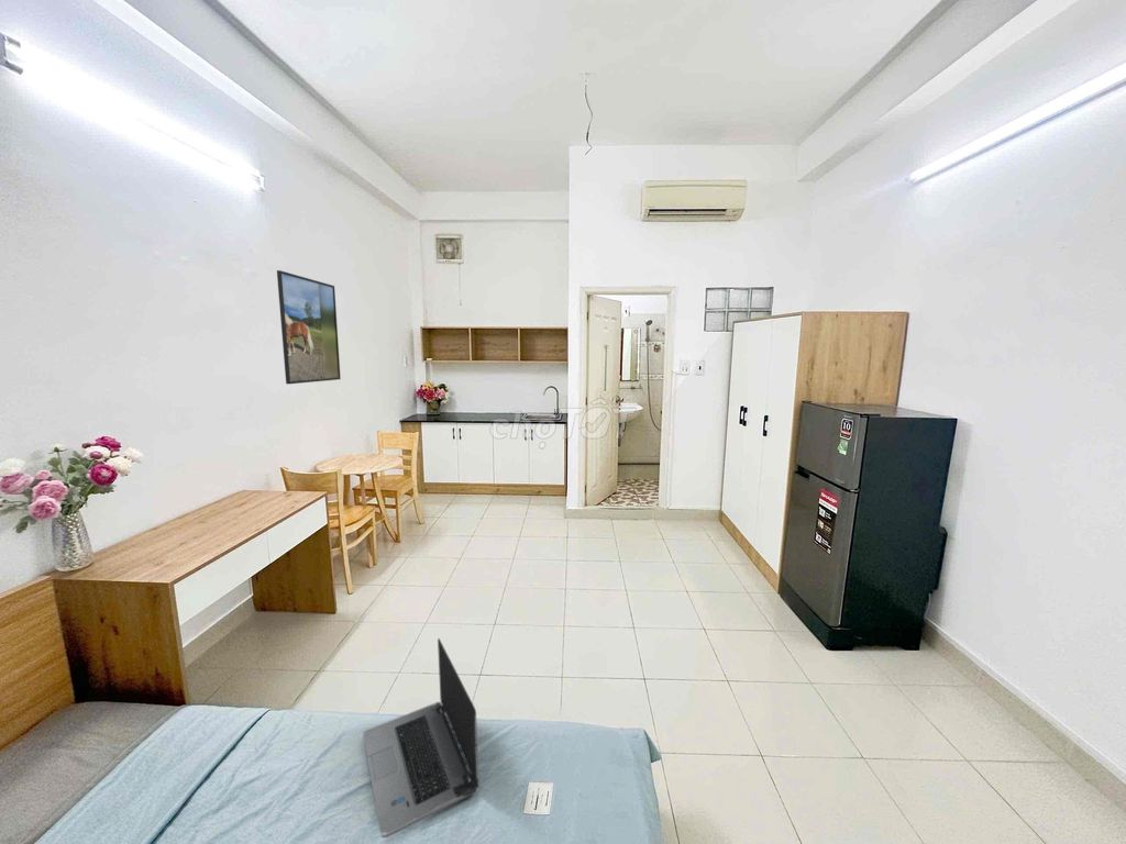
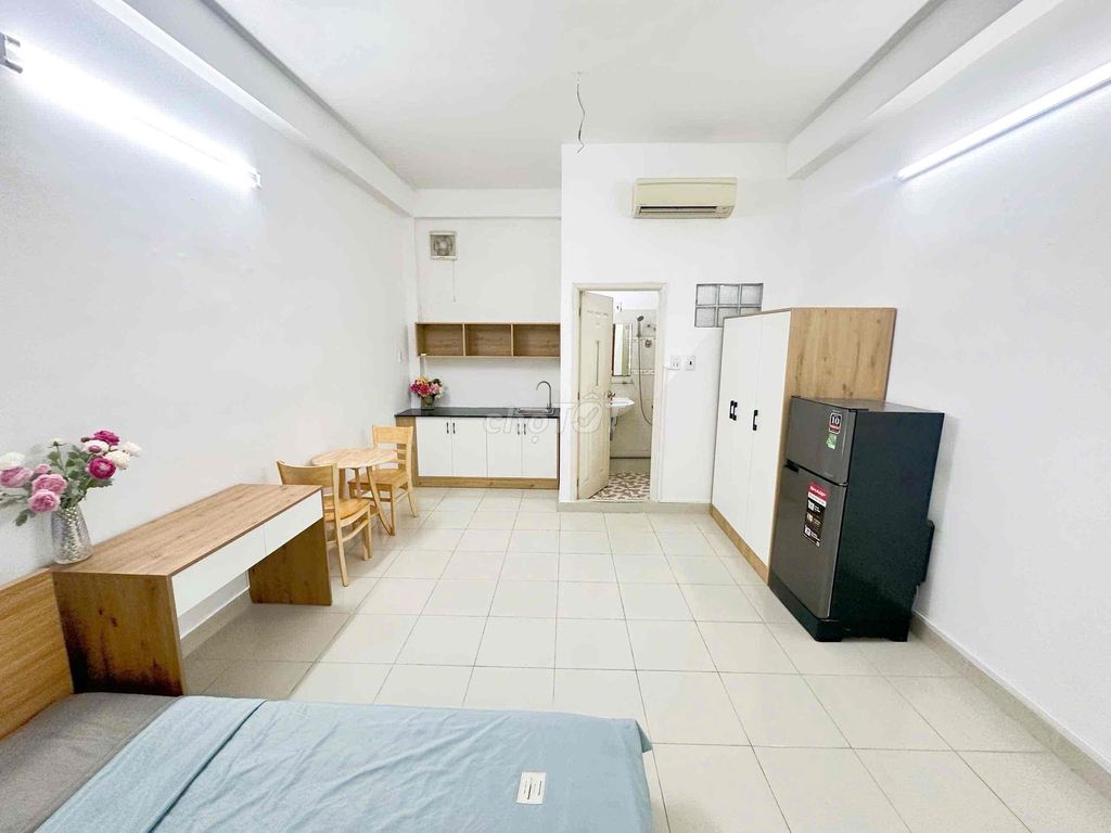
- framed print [276,269,342,385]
- laptop computer [362,637,479,839]
